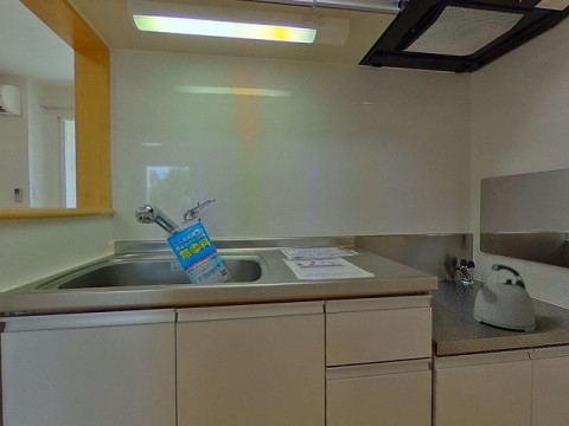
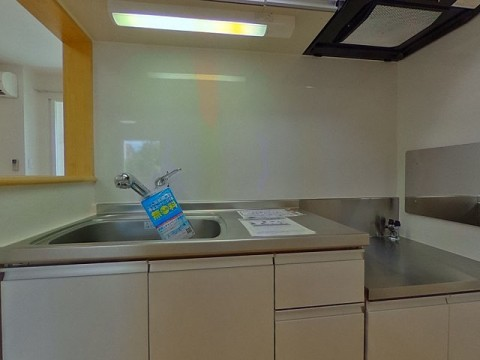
- kettle [472,263,537,333]
